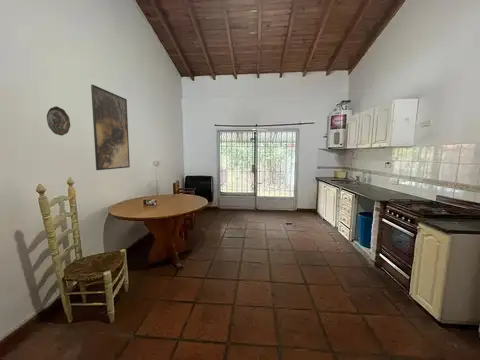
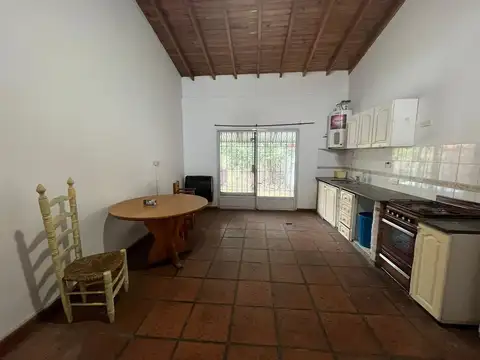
- decorative plate [46,106,71,137]
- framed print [90,84,131,171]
